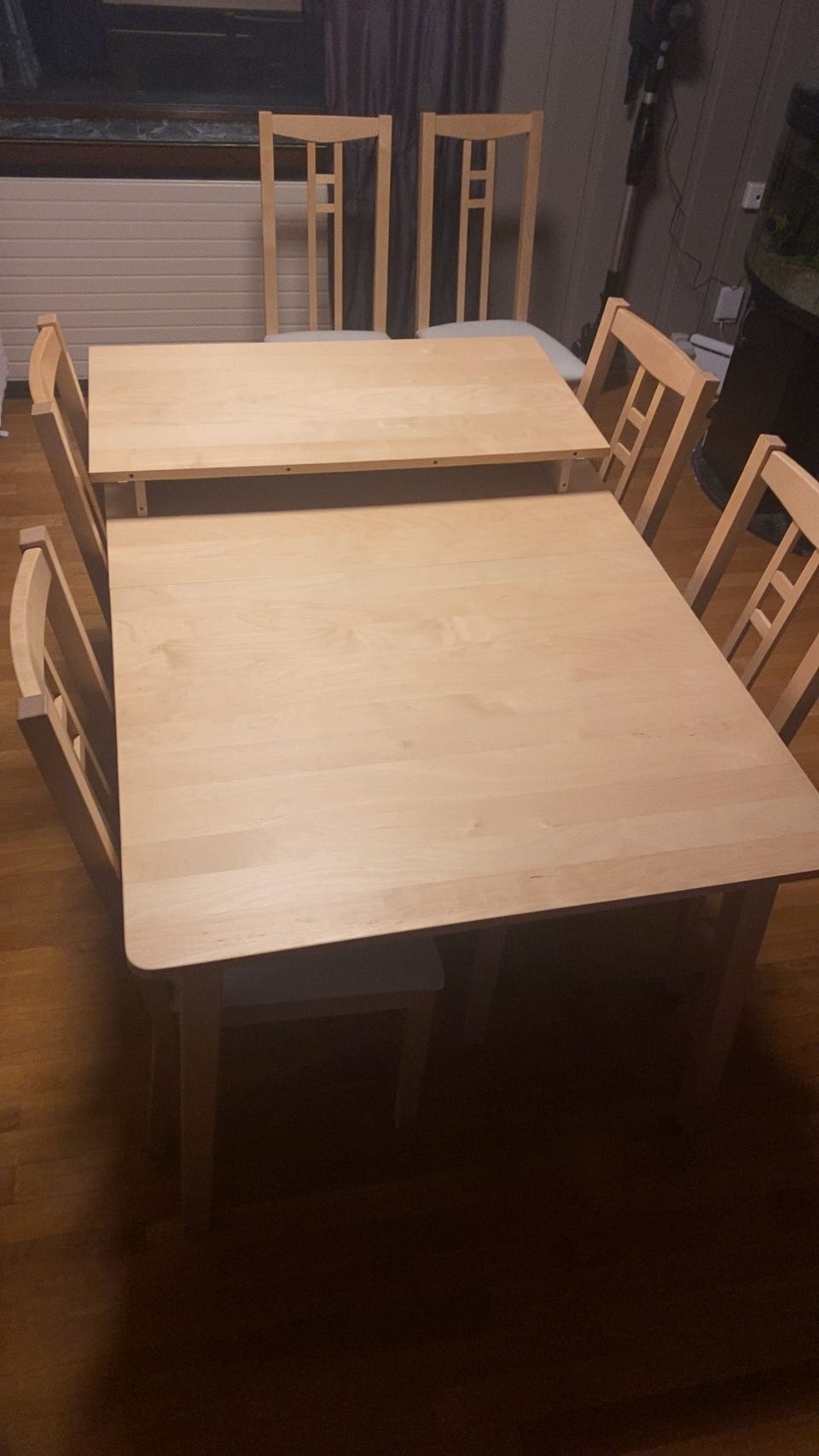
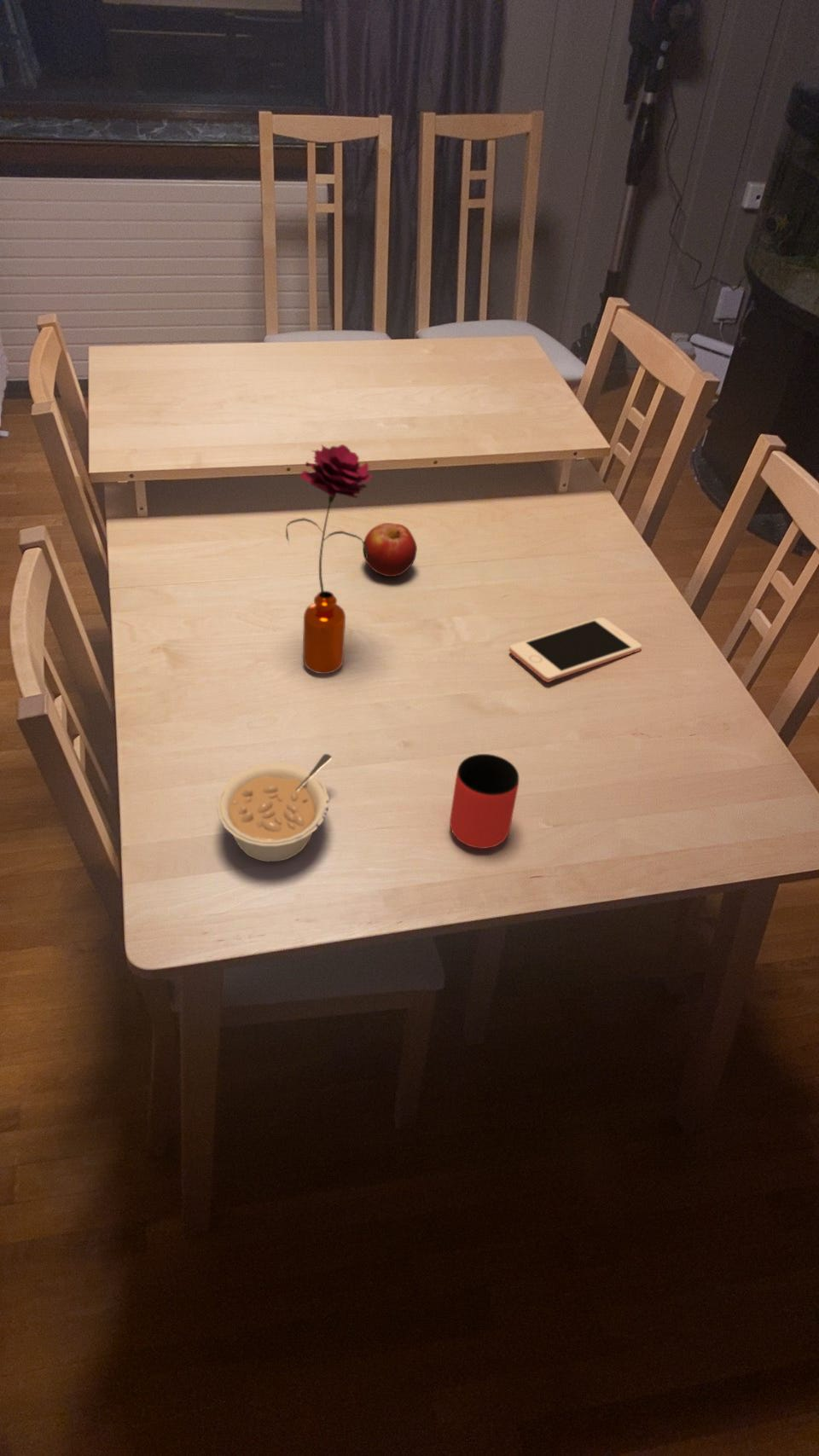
+ cup [449,753,520,850]
+ legume [216,753,333,862]
+ cell phone [508,617,642,683]
+ flower [285,444,374,675]
+ fruit [362,522,418,577]
